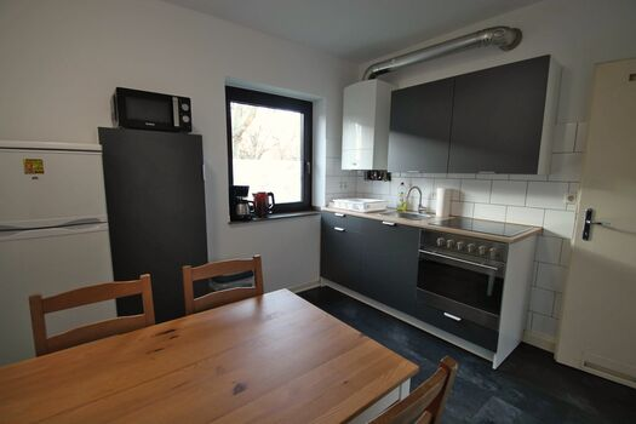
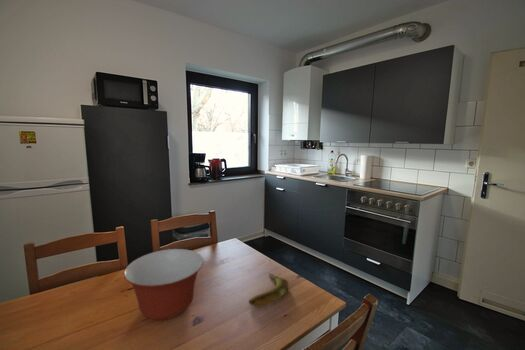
+ mixing bowl [123,248,204,321]
+ banana [248,273,289,308]
